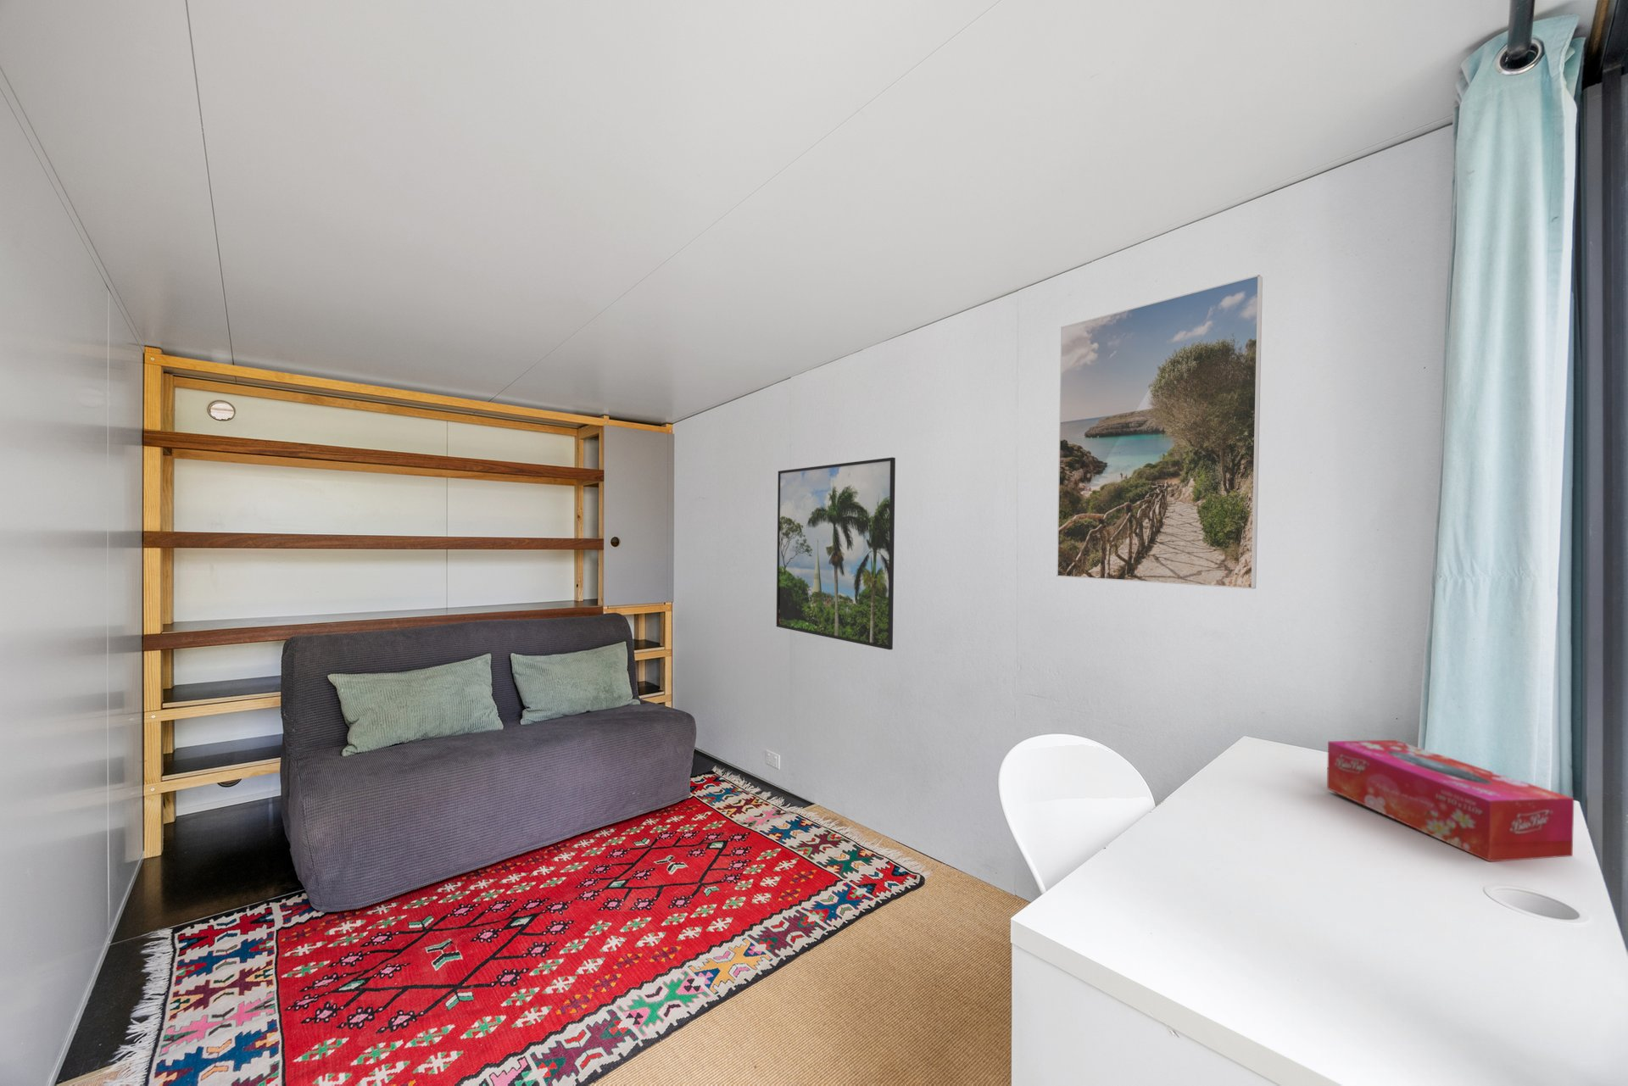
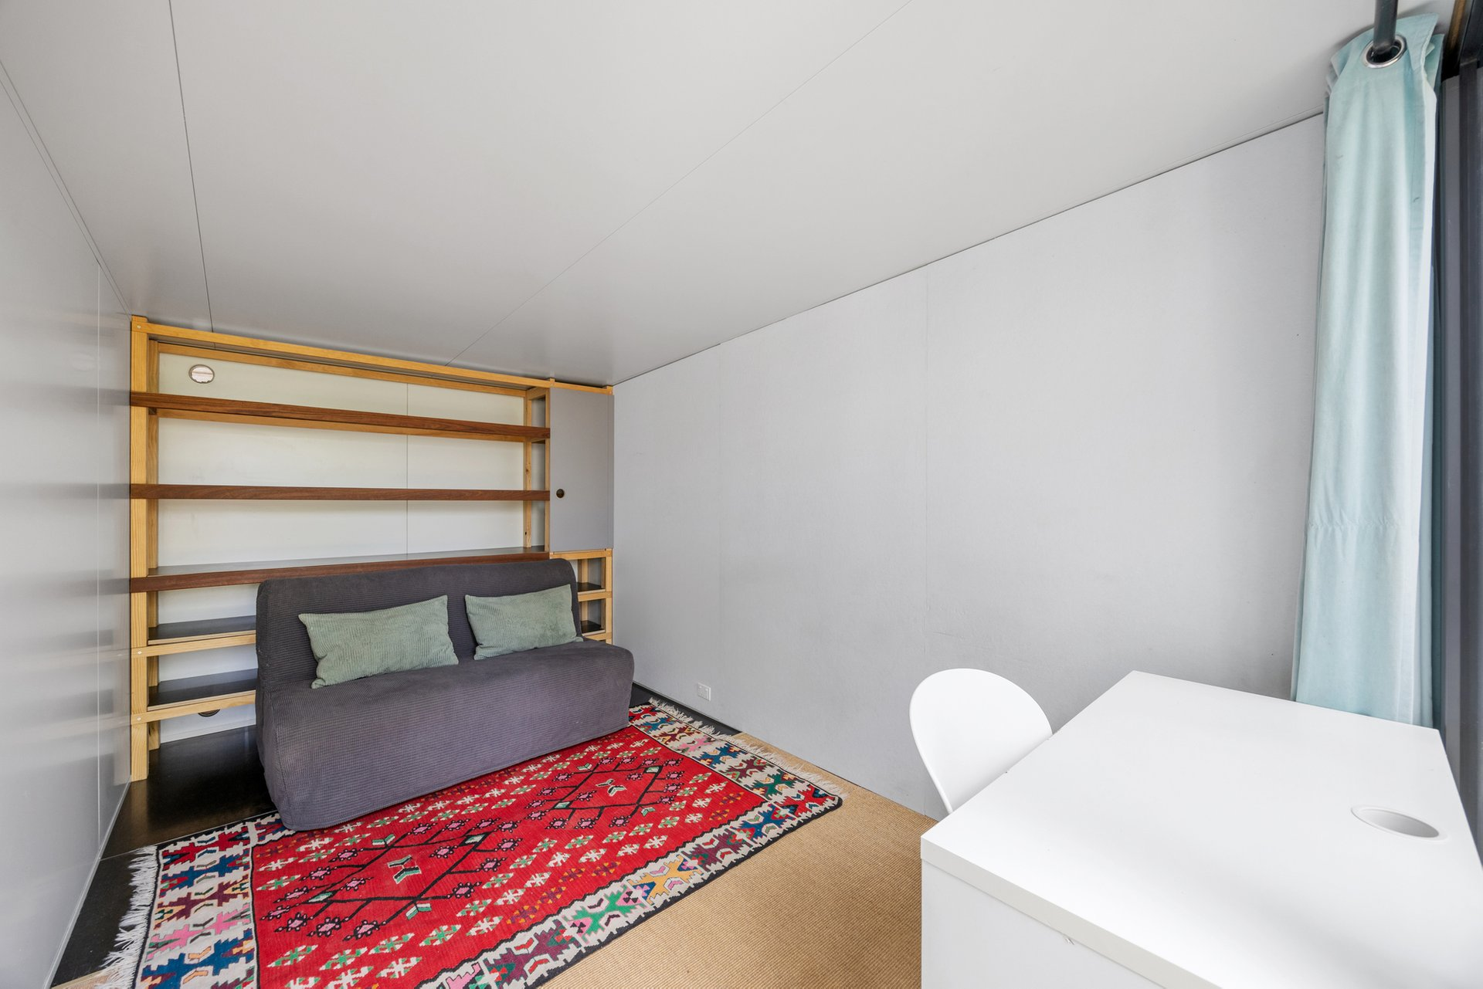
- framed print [1056,274,1263,590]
- tissue box [1326,739,1575,862]
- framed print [776,456,896,650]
